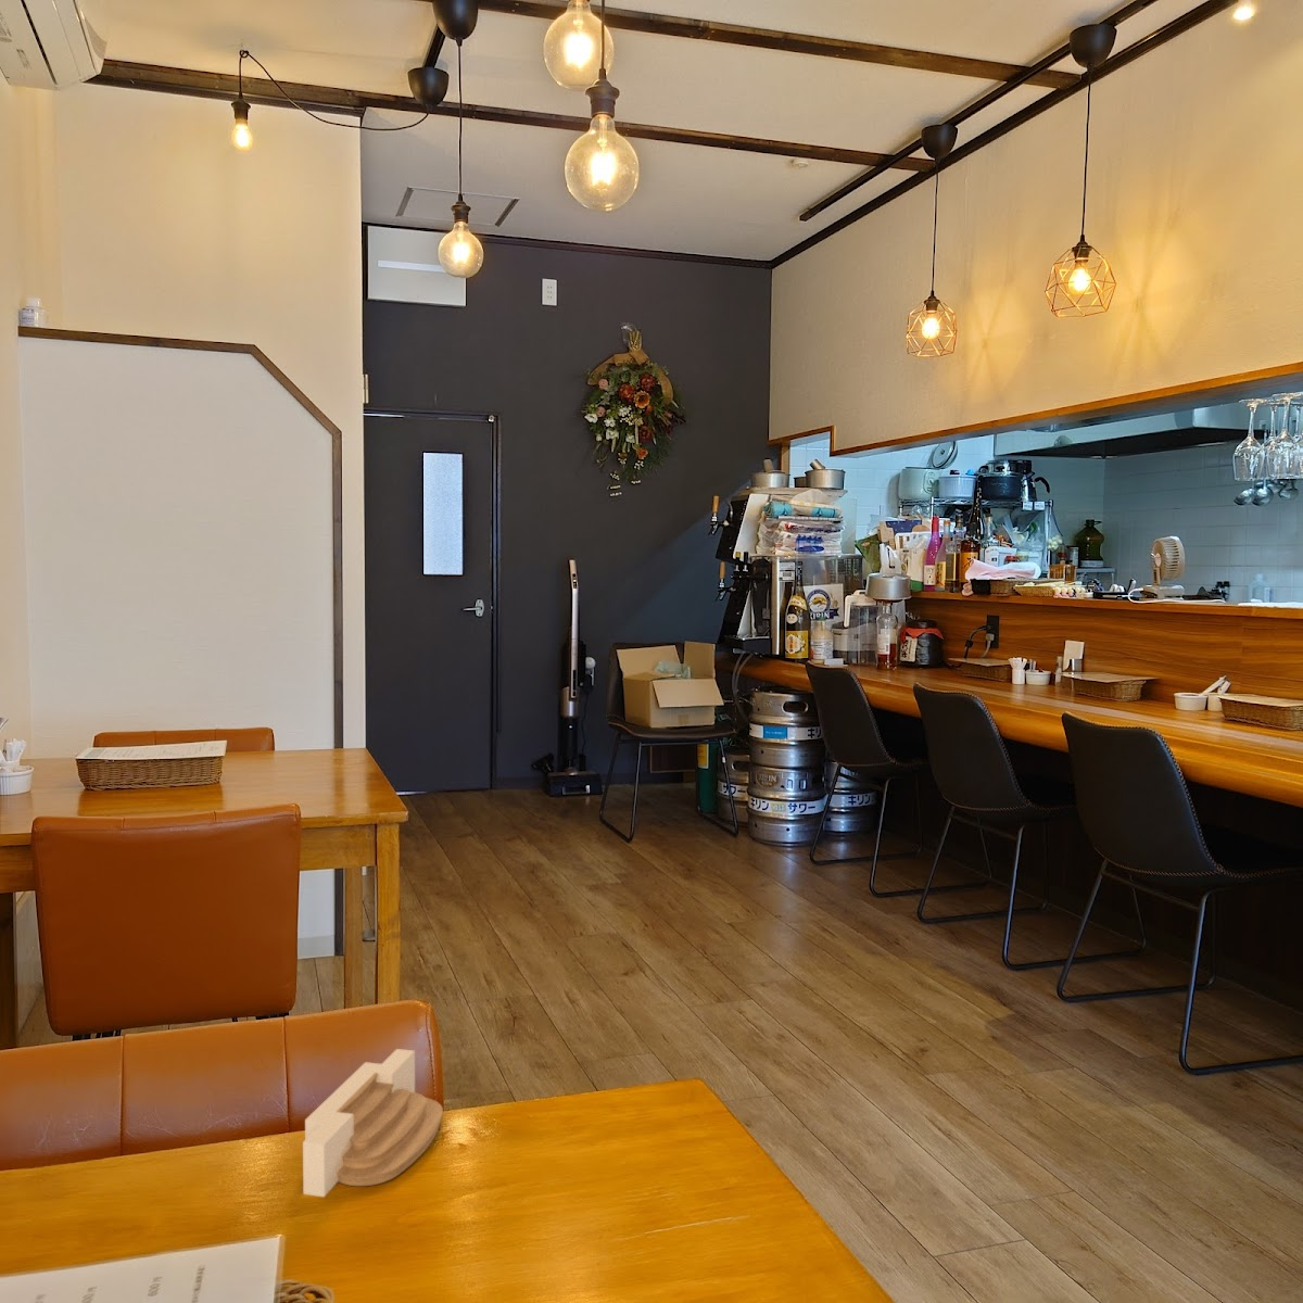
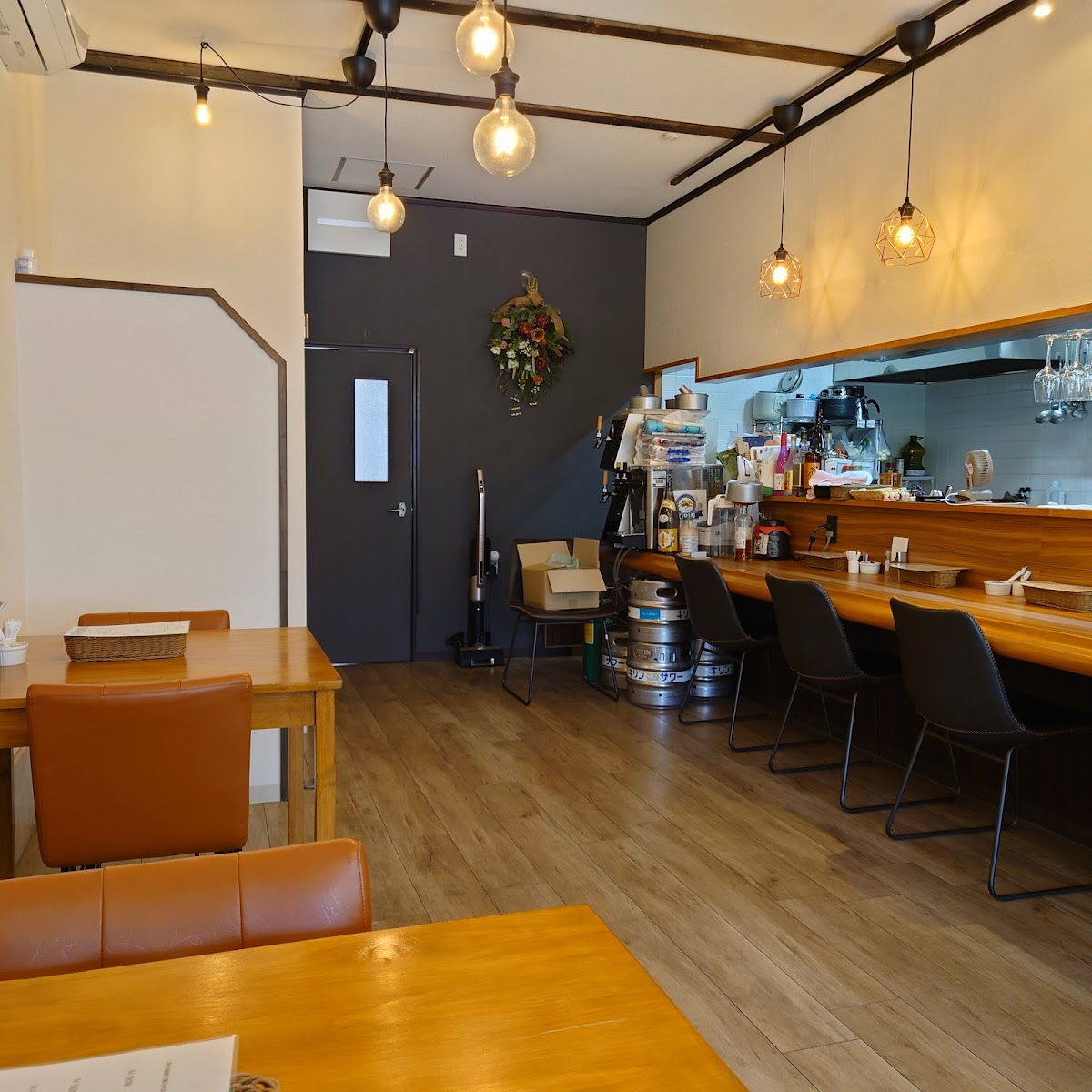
- architectural model [302,1048,444,1198]
